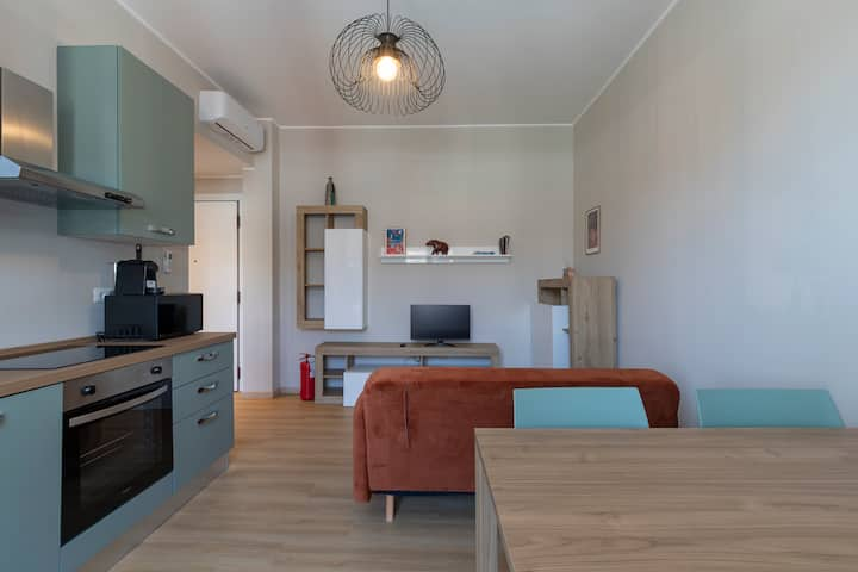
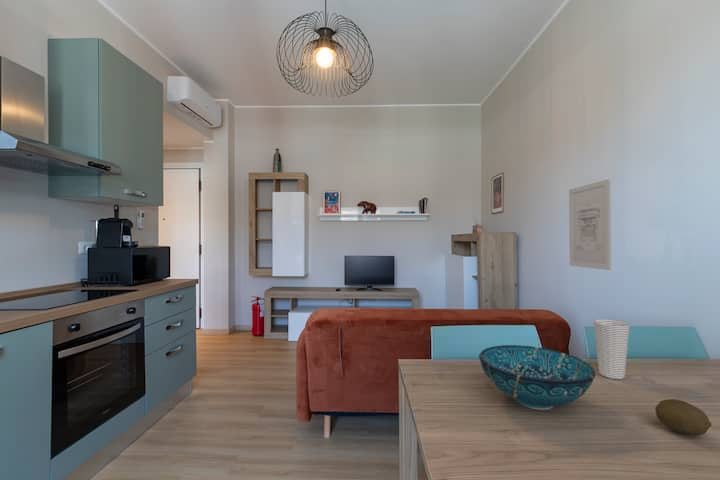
+ wall art [568,178,612,271]
+ cup [593,318,631,380]
+ decorative bowl [478,344,597,411]
+ fruit [654,398,713,436]
